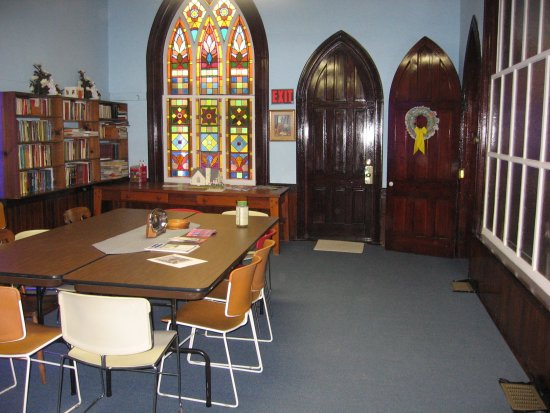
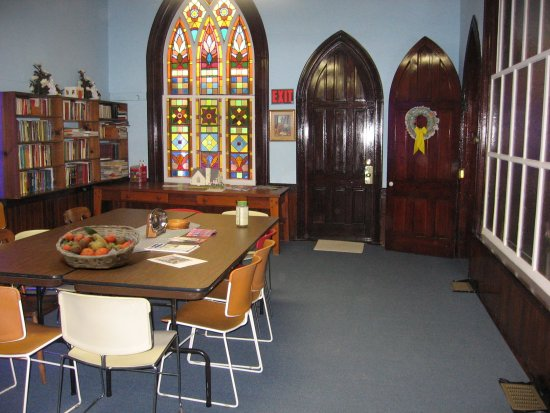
+ fruit basket [55,225,141,270]
